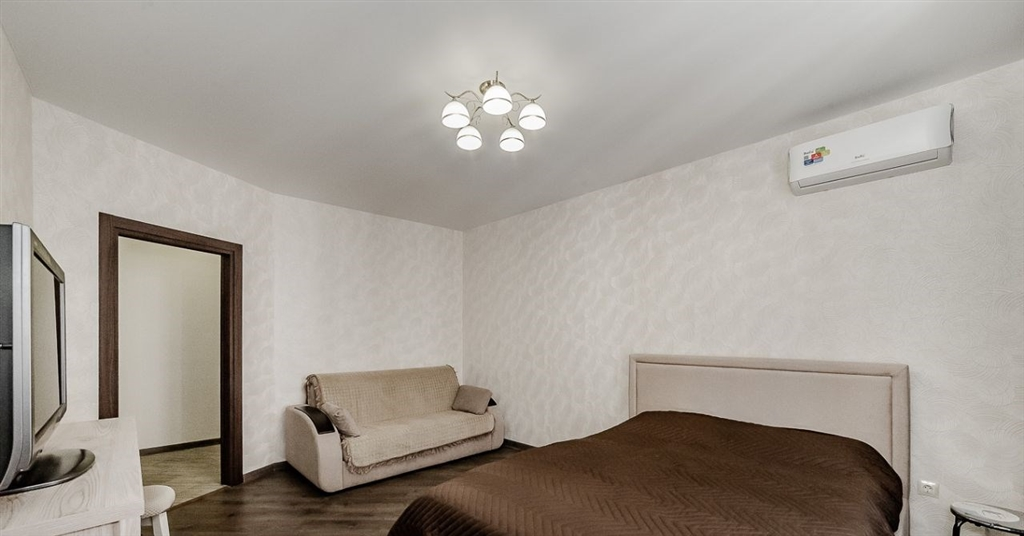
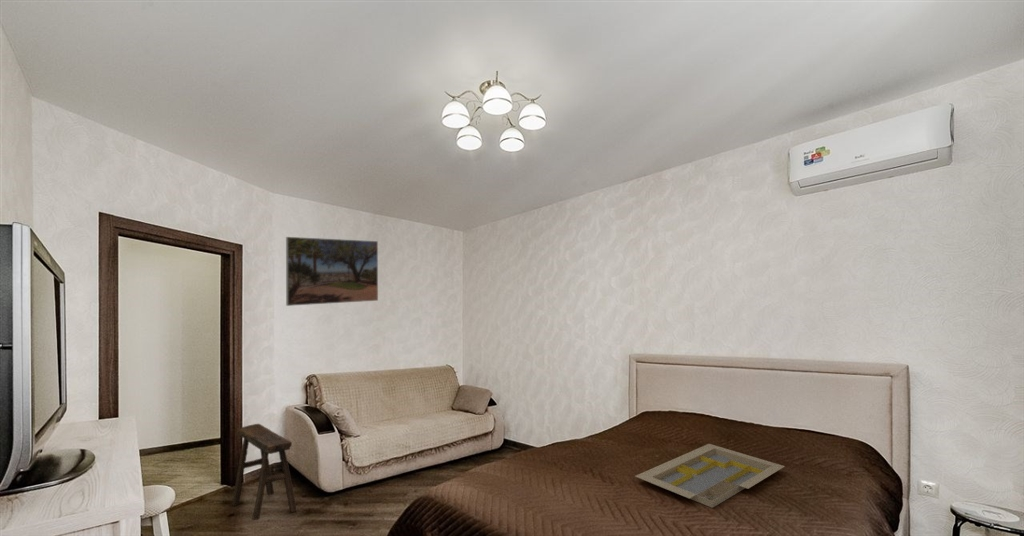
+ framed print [285,236,379,307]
+ serving tray [634,443,786,509]
+ stool [231,423,298,521]
